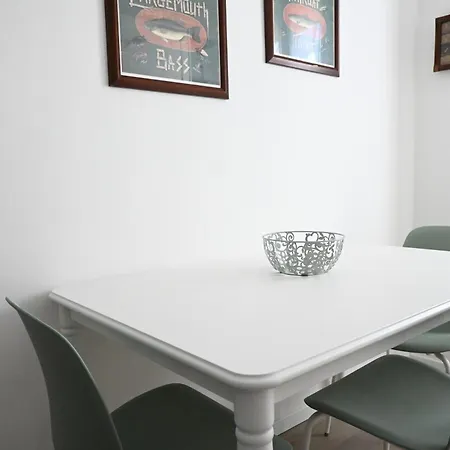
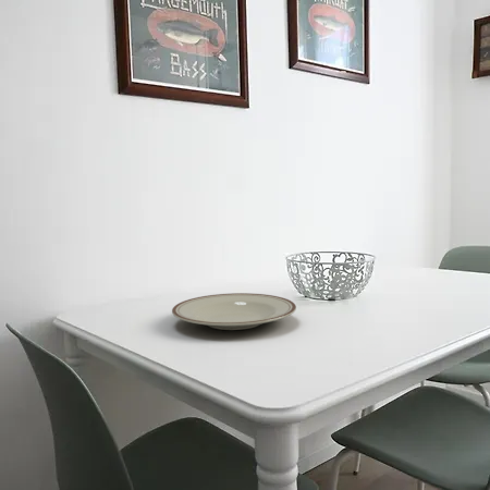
+ plate [171,292,297,331]
